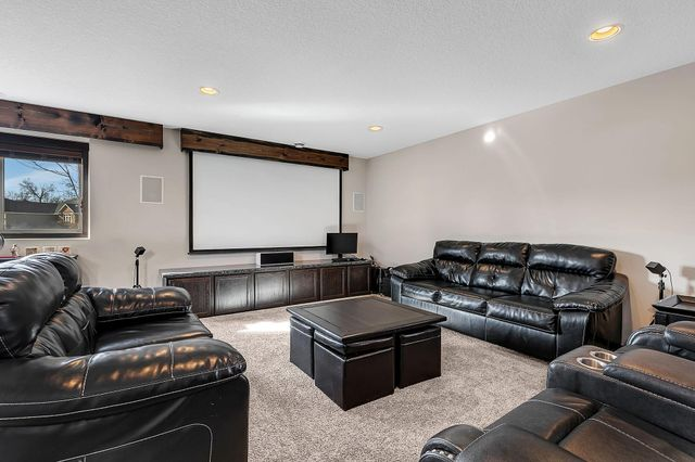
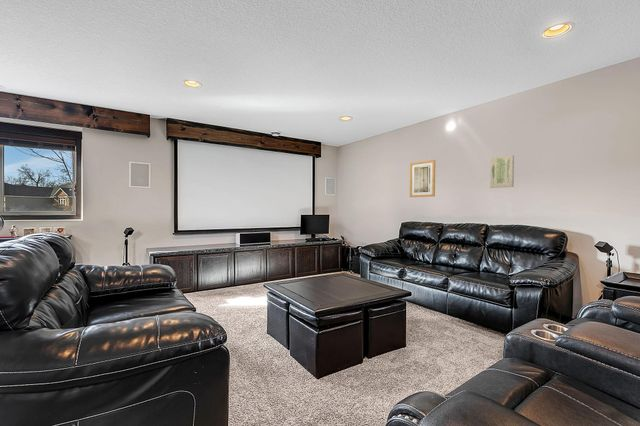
+ wall art [409,159,436,198]
+ wall art [489,154,515,189]
